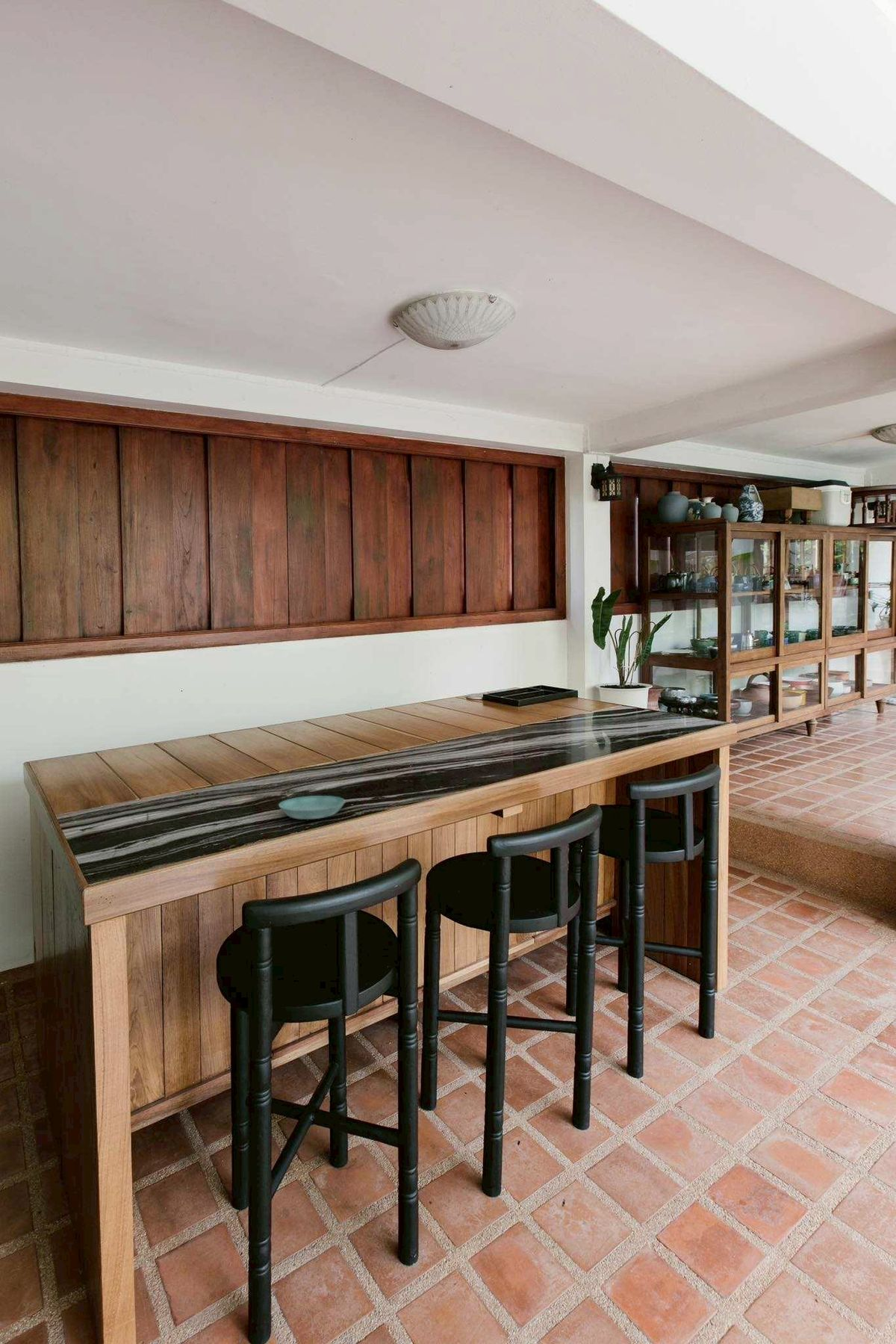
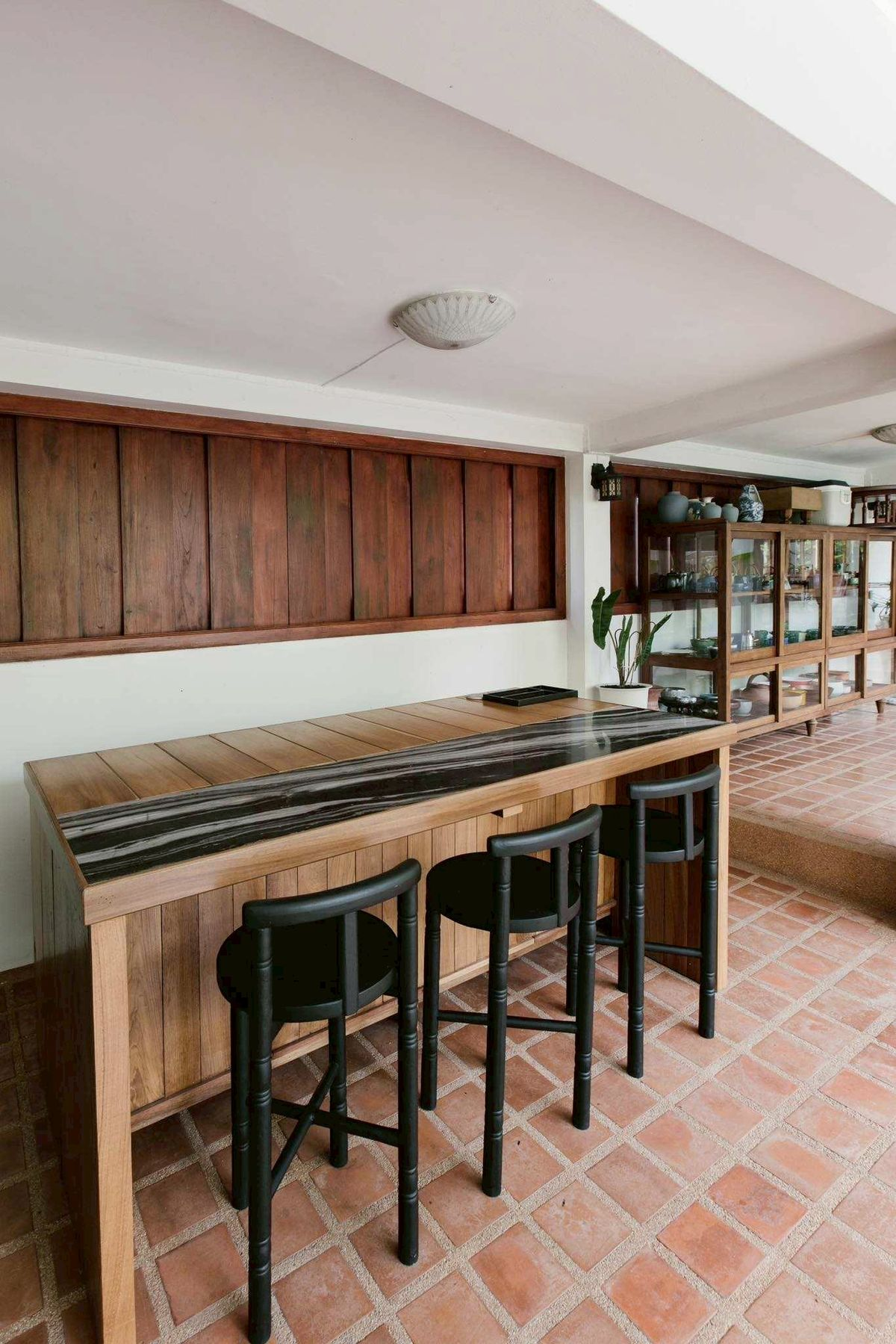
- saucer [278,795,346,820]
